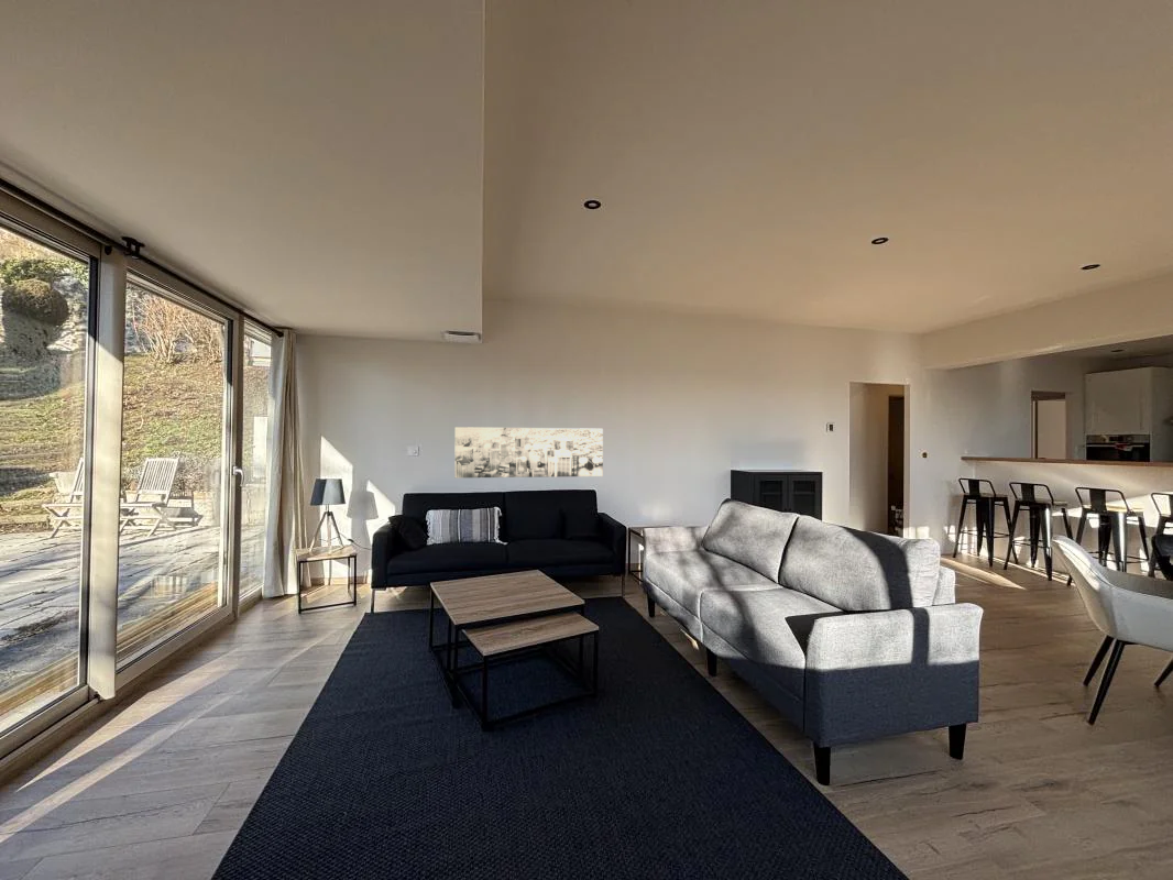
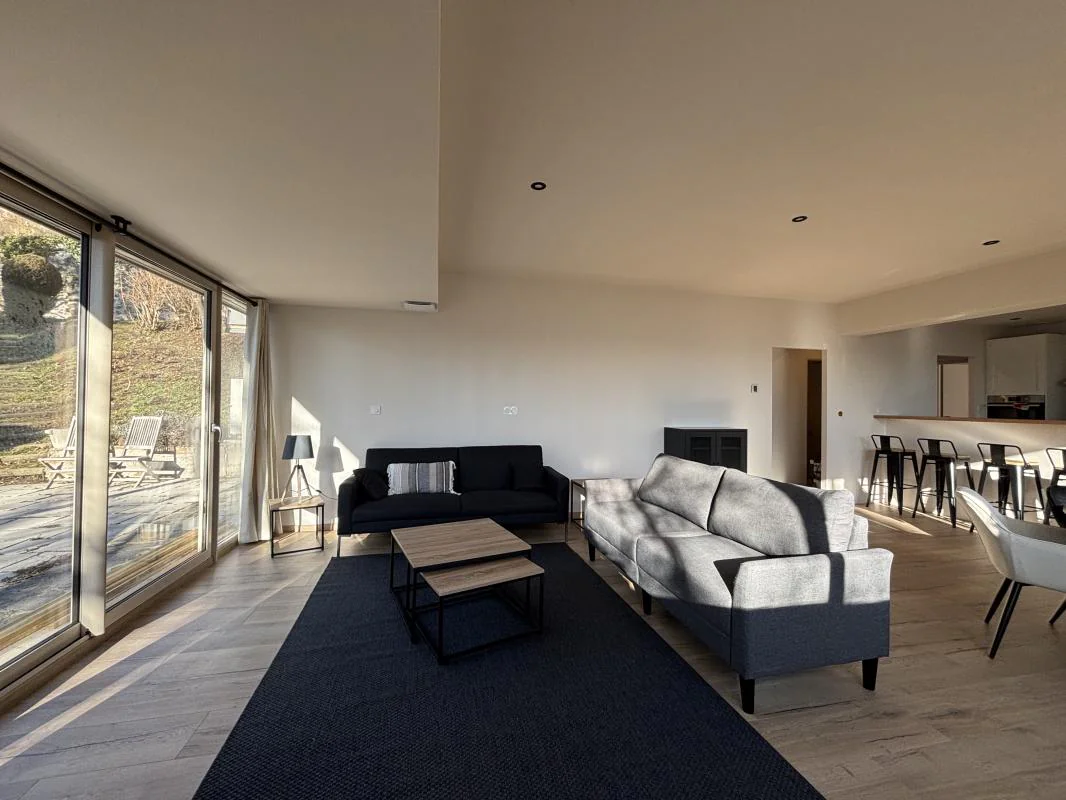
- wall art [453,426,604,480]
